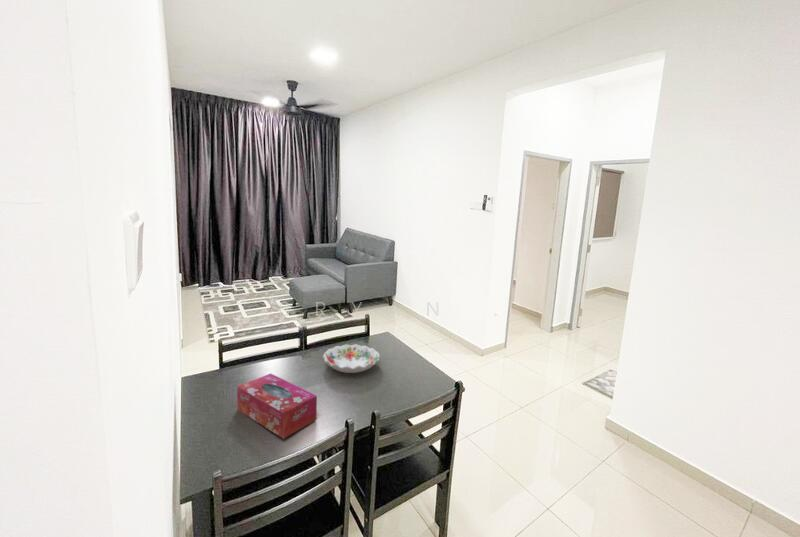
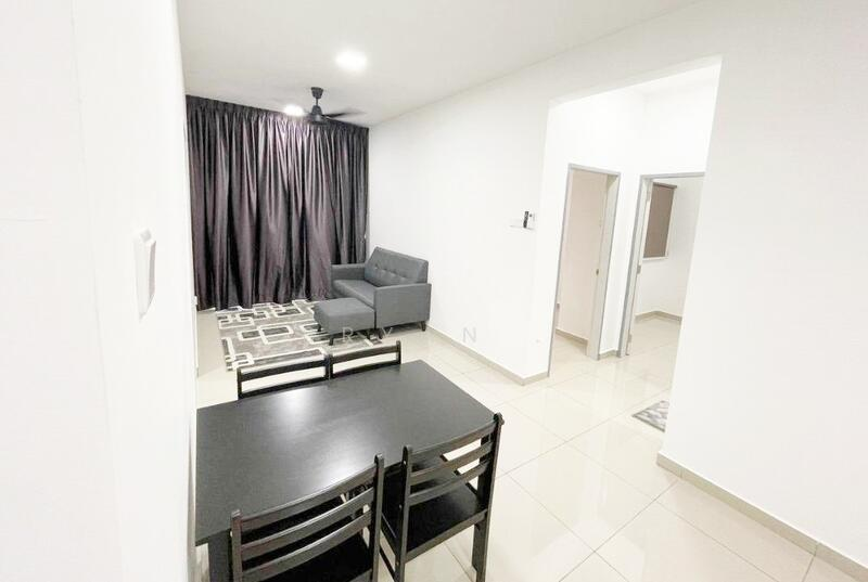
- tissue box [236,372,318,440]
- decorative bowl [322,343,381,374]
